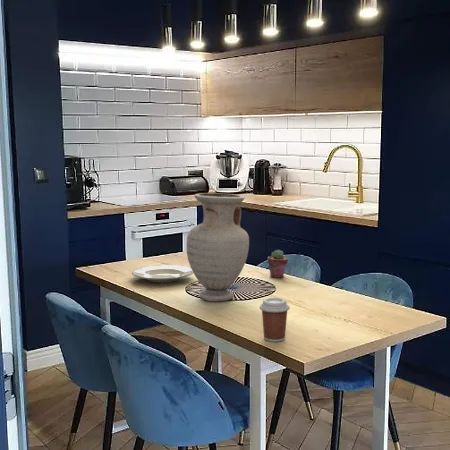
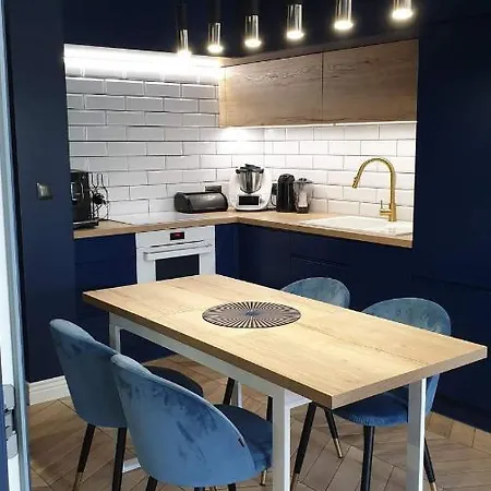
- plate [131,264,194,283]
- vase [186,192,250,302]
- potted succulent [267,249,289,279]
- coffee cup [259,297,291,343]
